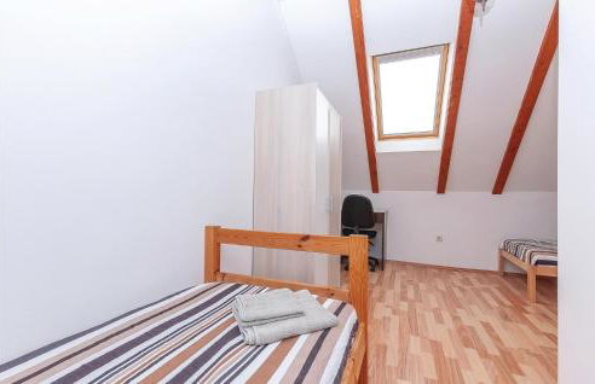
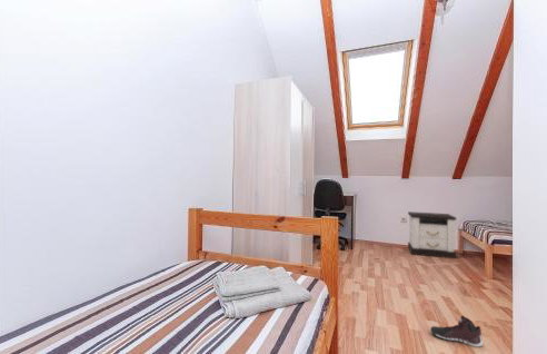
+ nightstand [407,210,457,259]
+ sneaker [429,314,485,348]
